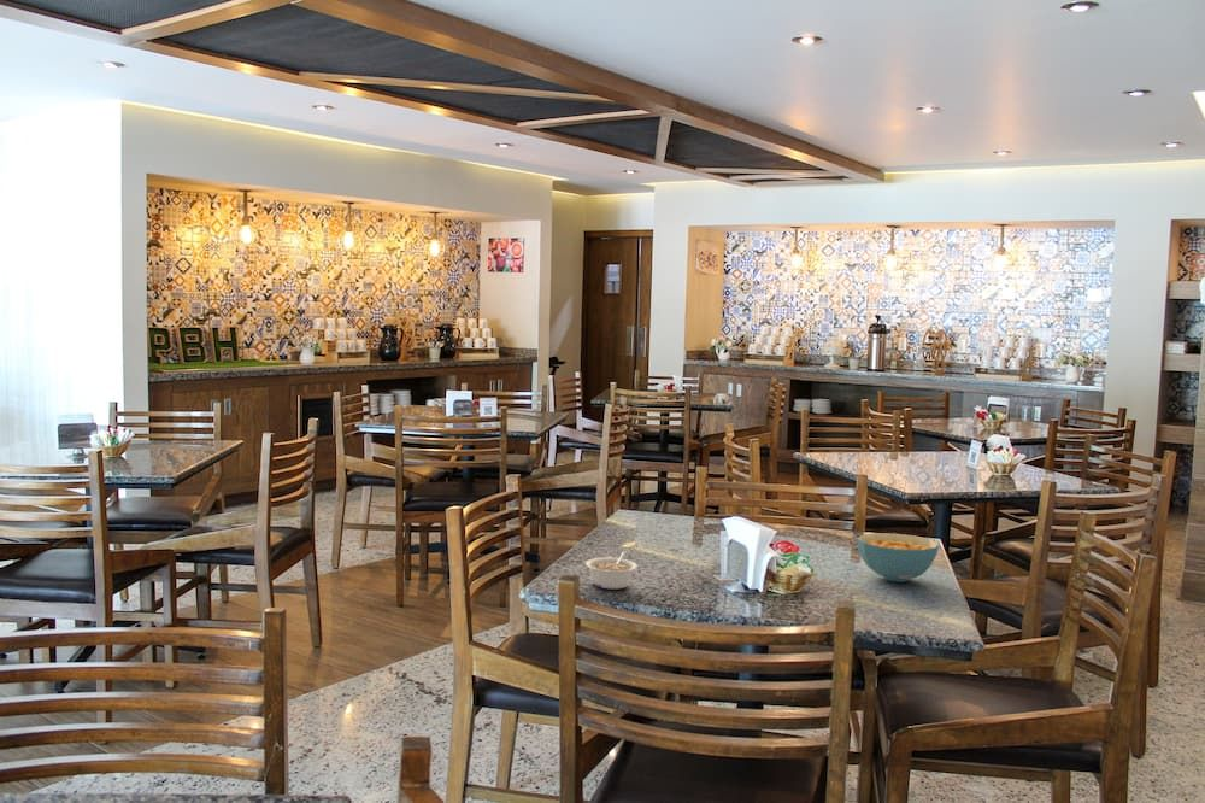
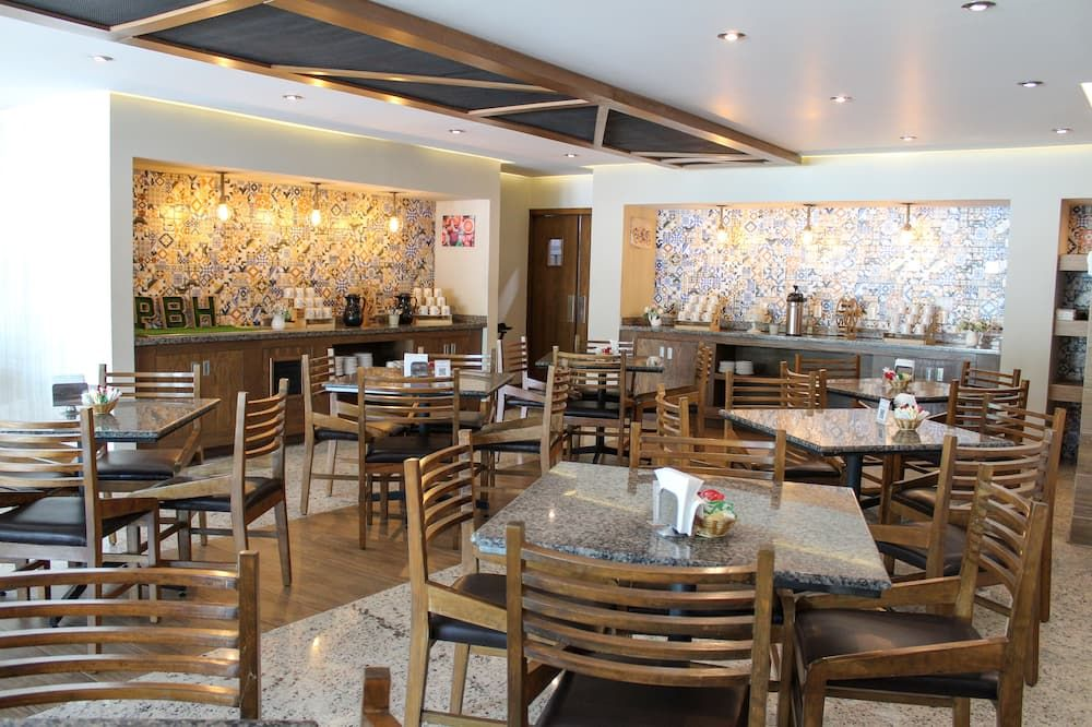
- legume [584,551,639,591]
- cereal bowl [857,532,940,584]
